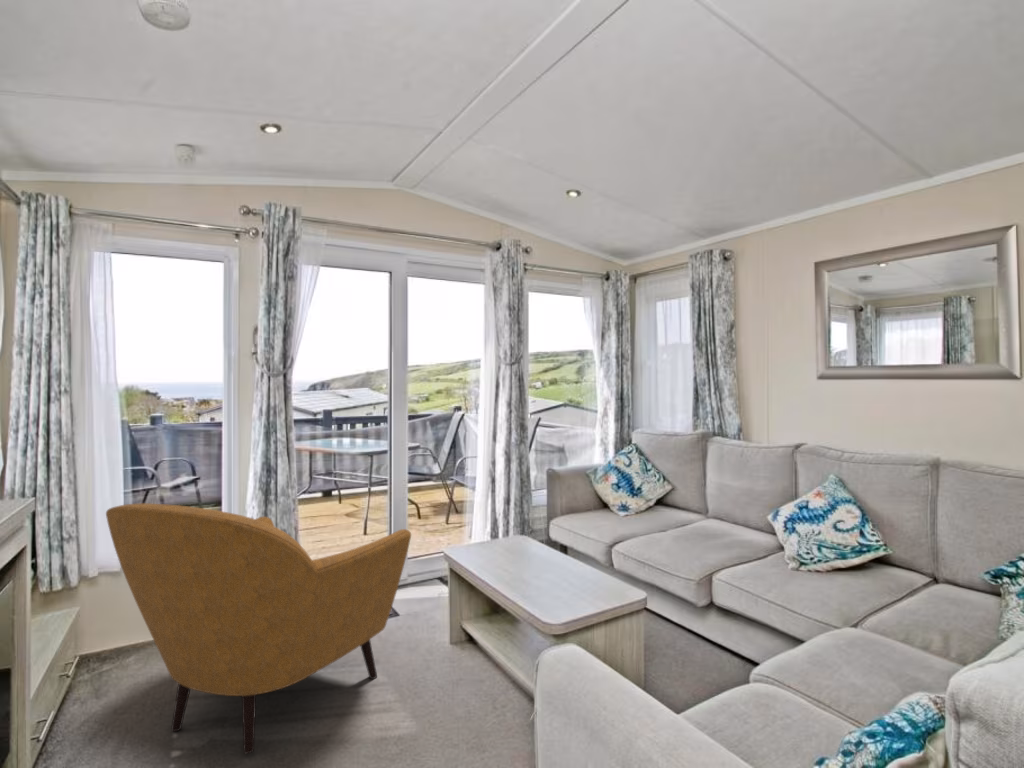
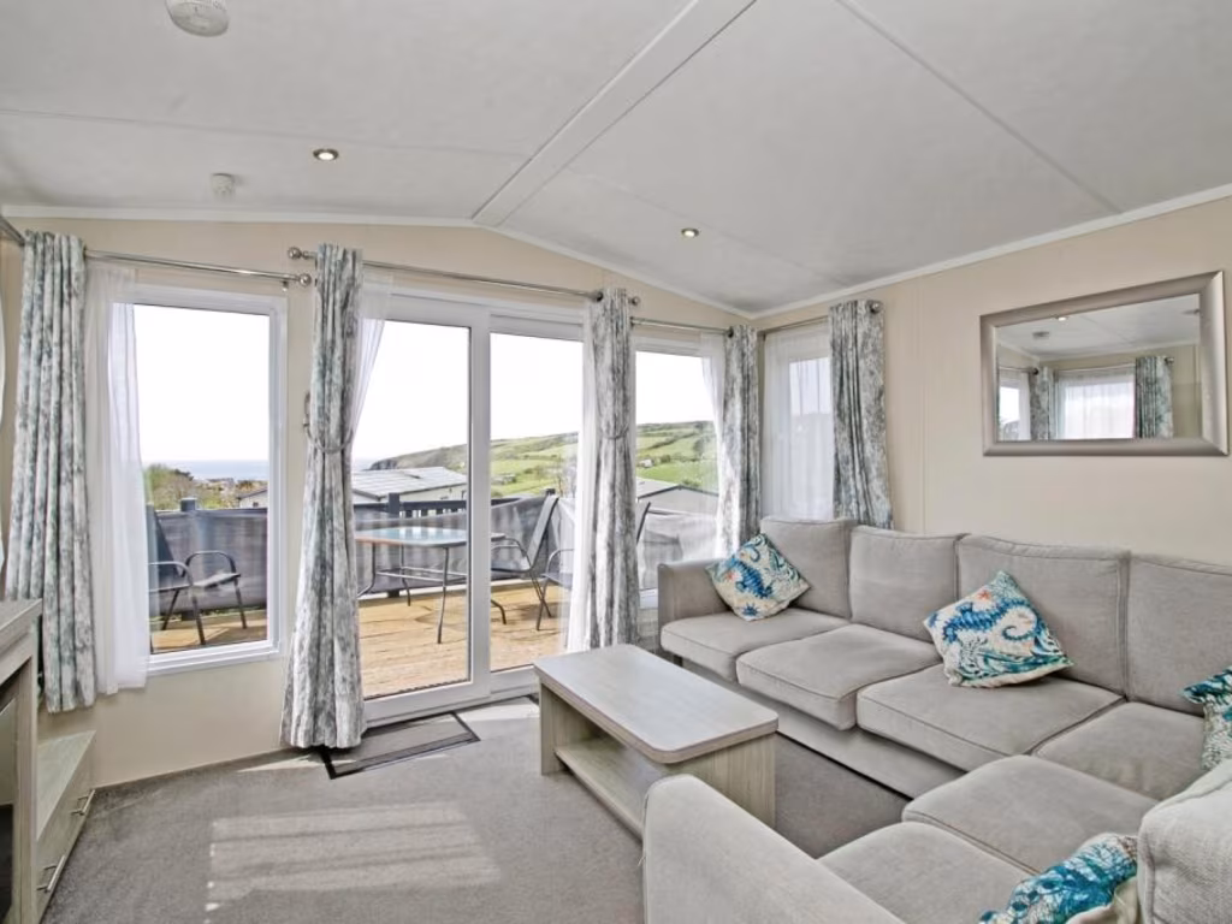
- armchair [105,503,412,755]
